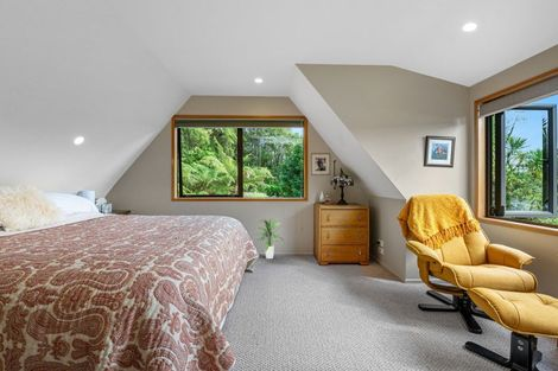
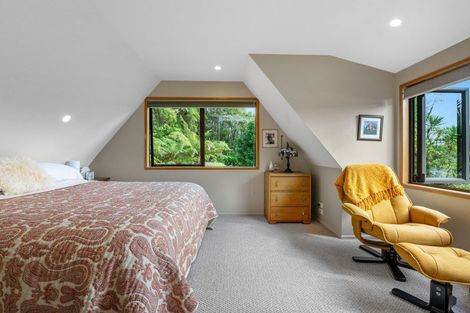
- indoor plant [254,215,285,260]
